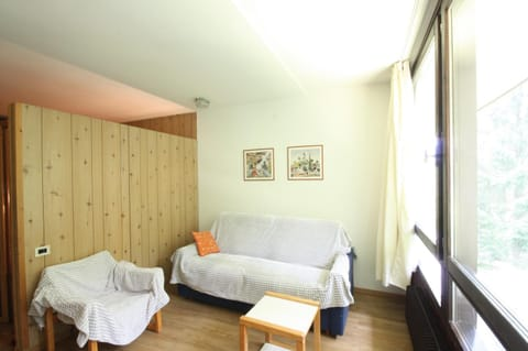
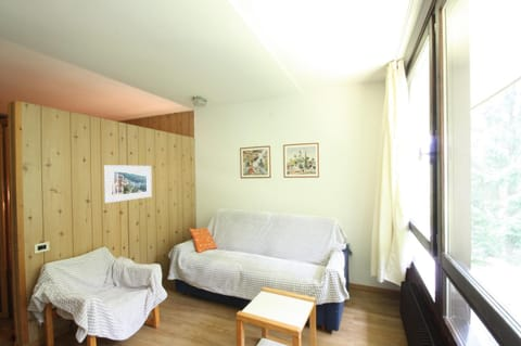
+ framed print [103,164,153,204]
